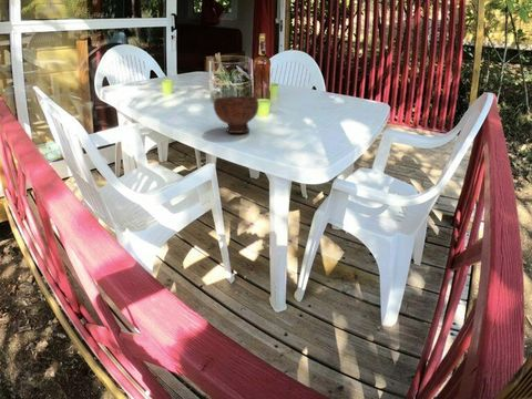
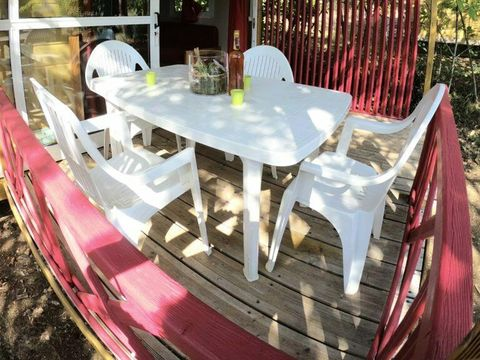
- bowl [213,95,259,134]
